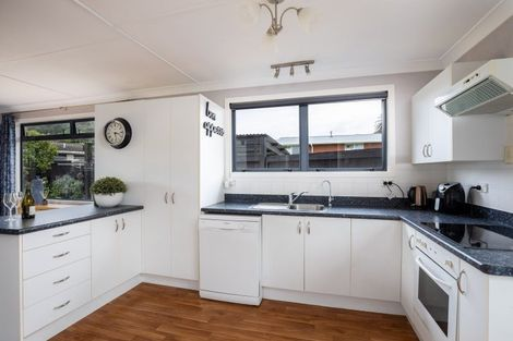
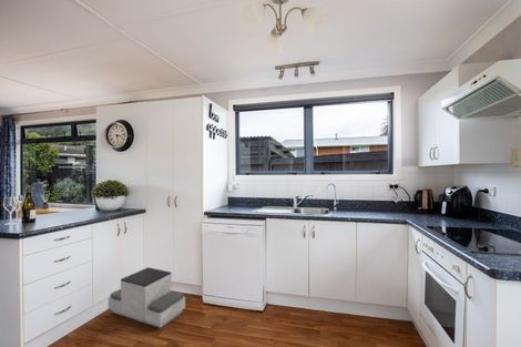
+ step stool [108,266,186,329]
